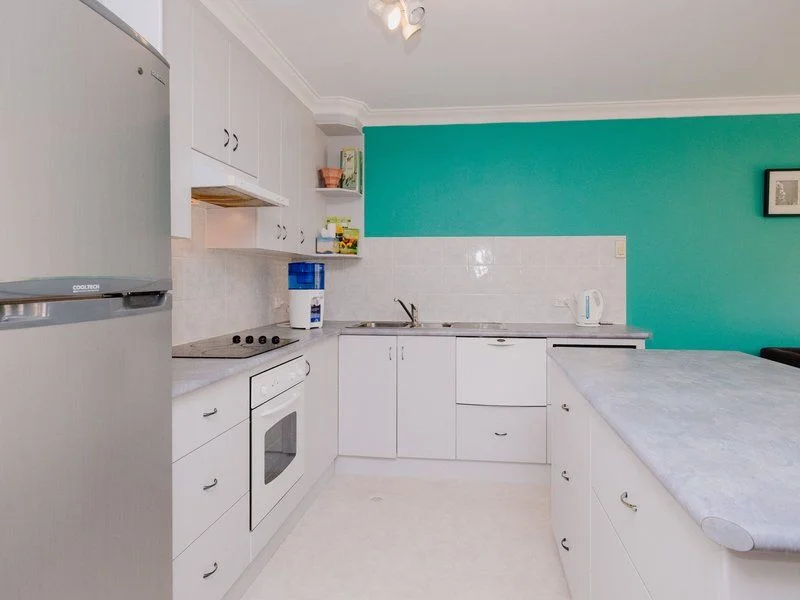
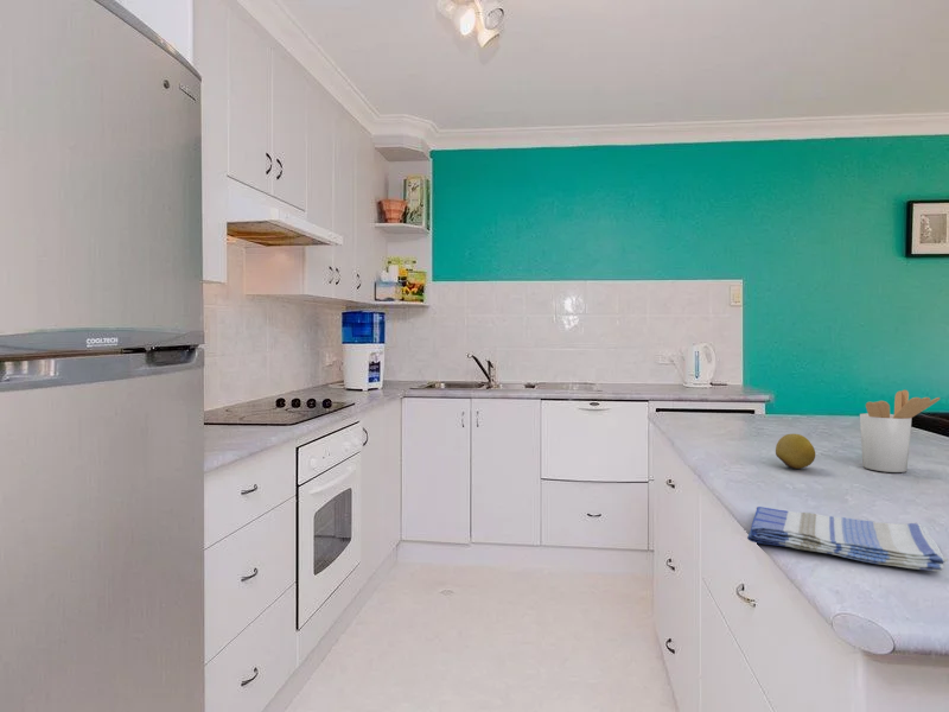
+ utensil holder [859,389,941,473]
+ fruit [775,433,816,470]
+ dish towel [746,506,949,572]
